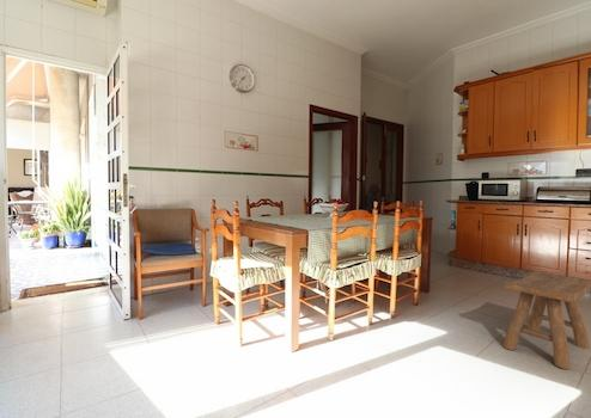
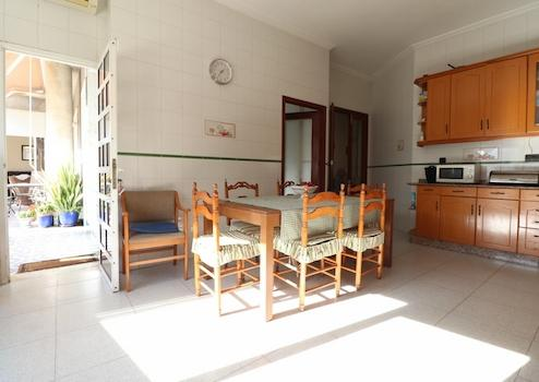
- stool [501,270,591,370]
